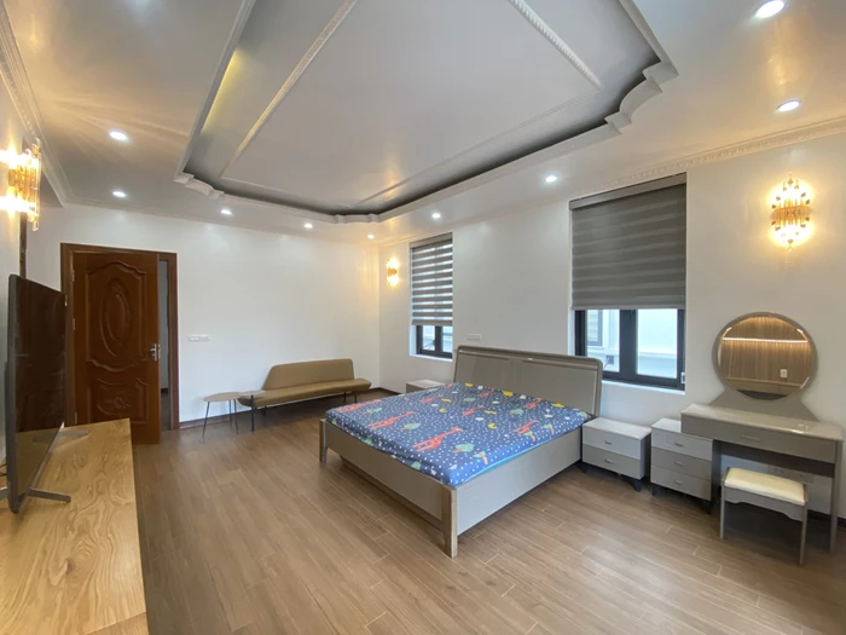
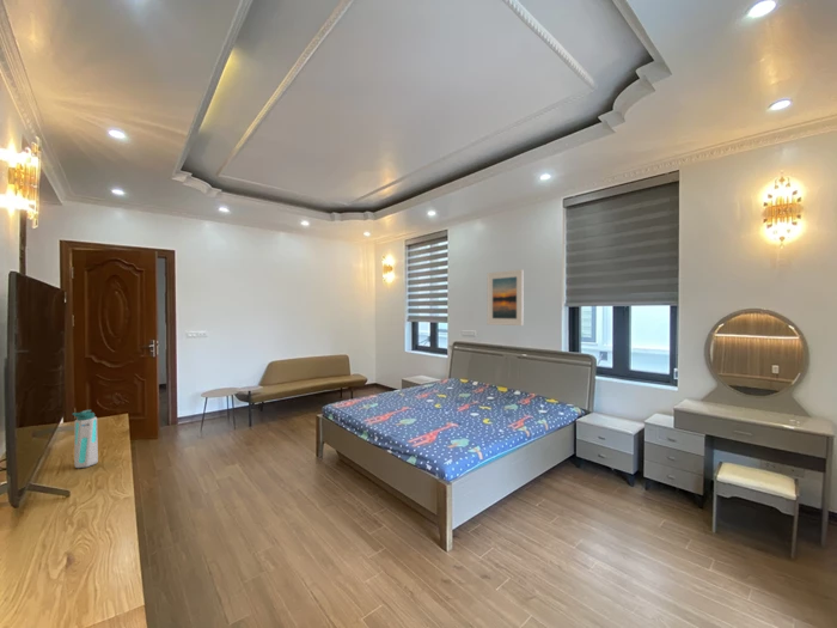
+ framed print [487,268,525,327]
+ water bottle [71,409,99,469]
